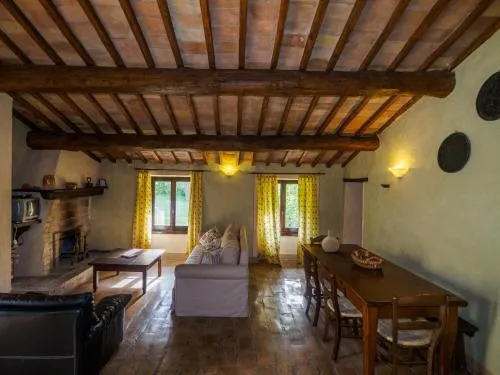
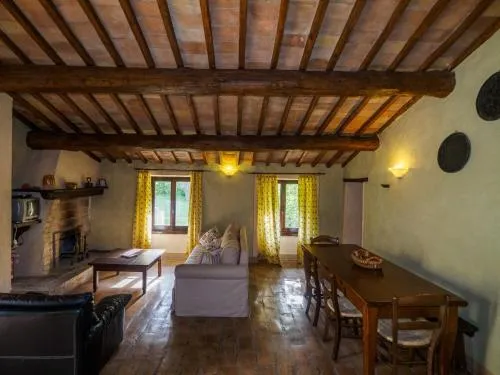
- vase [321,229,340,253]
